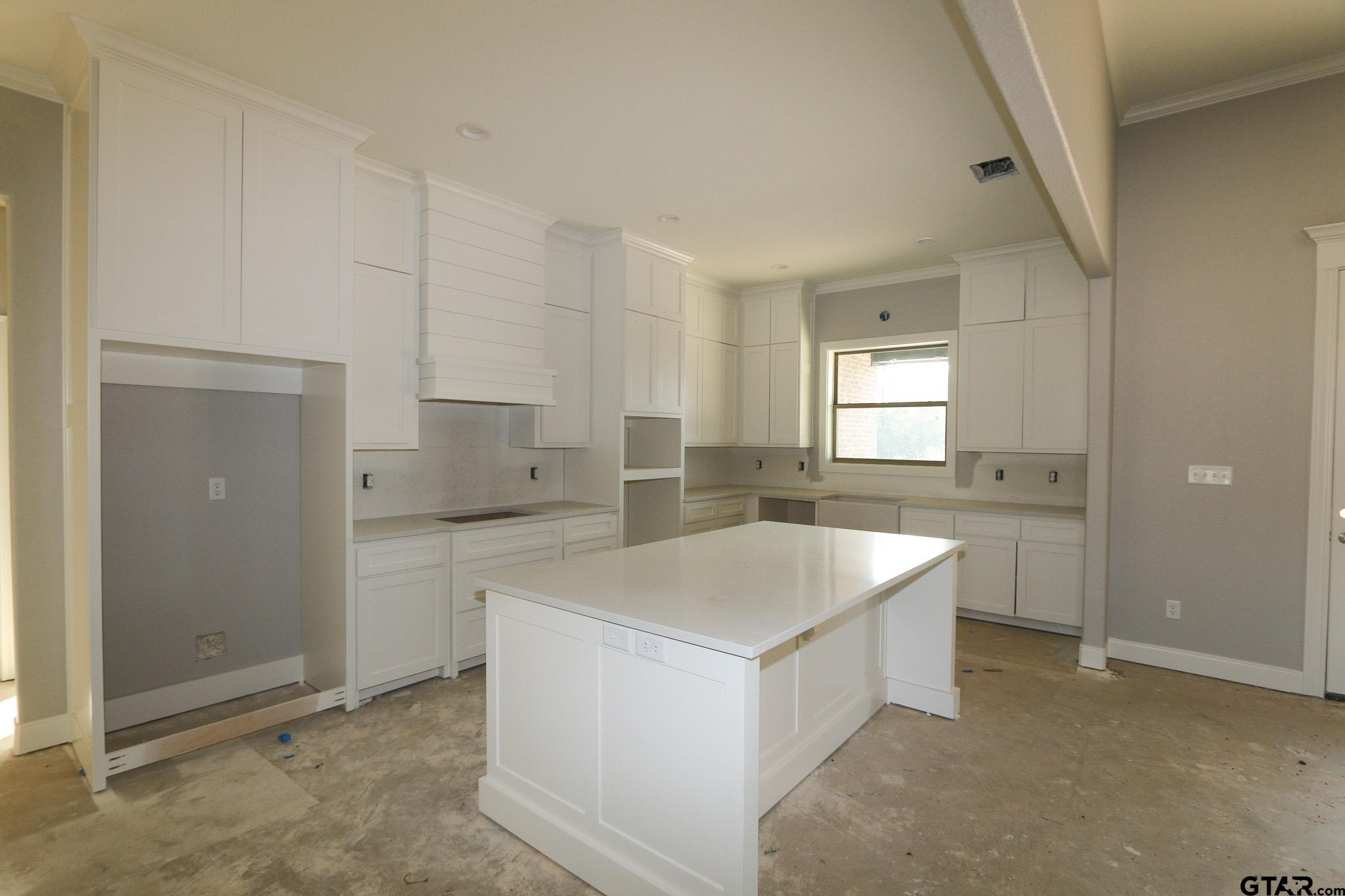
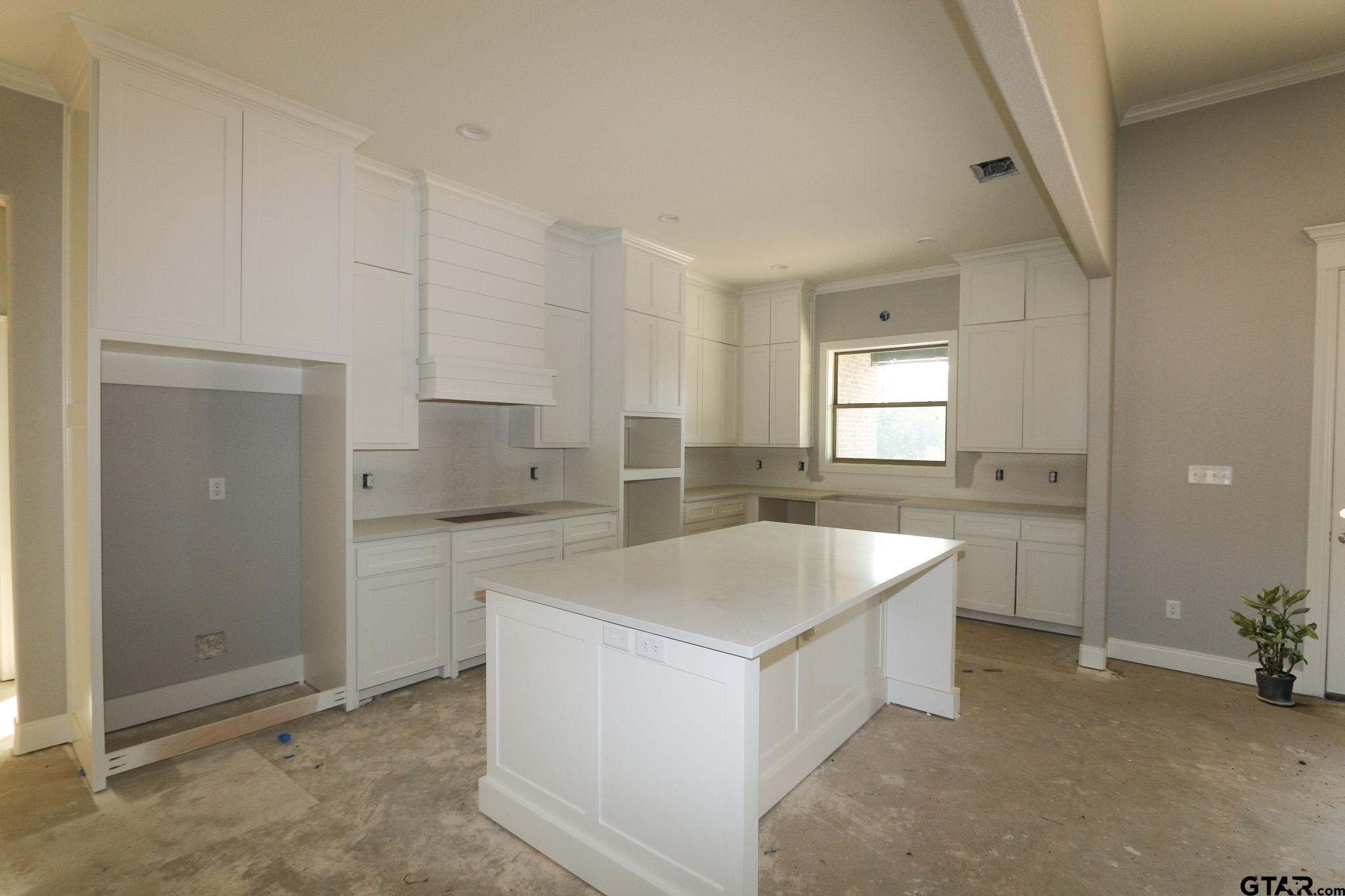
+ potted plant [1229,582,1319,706]
